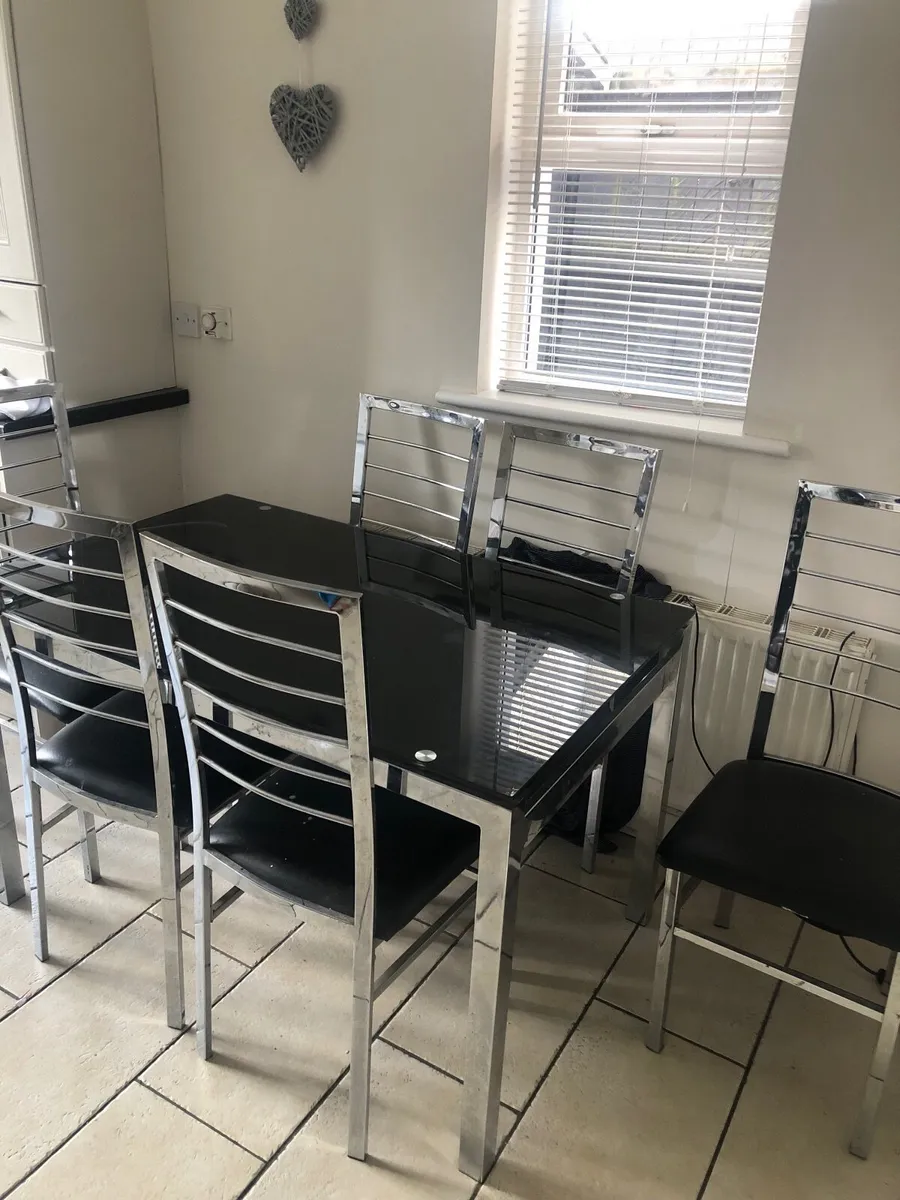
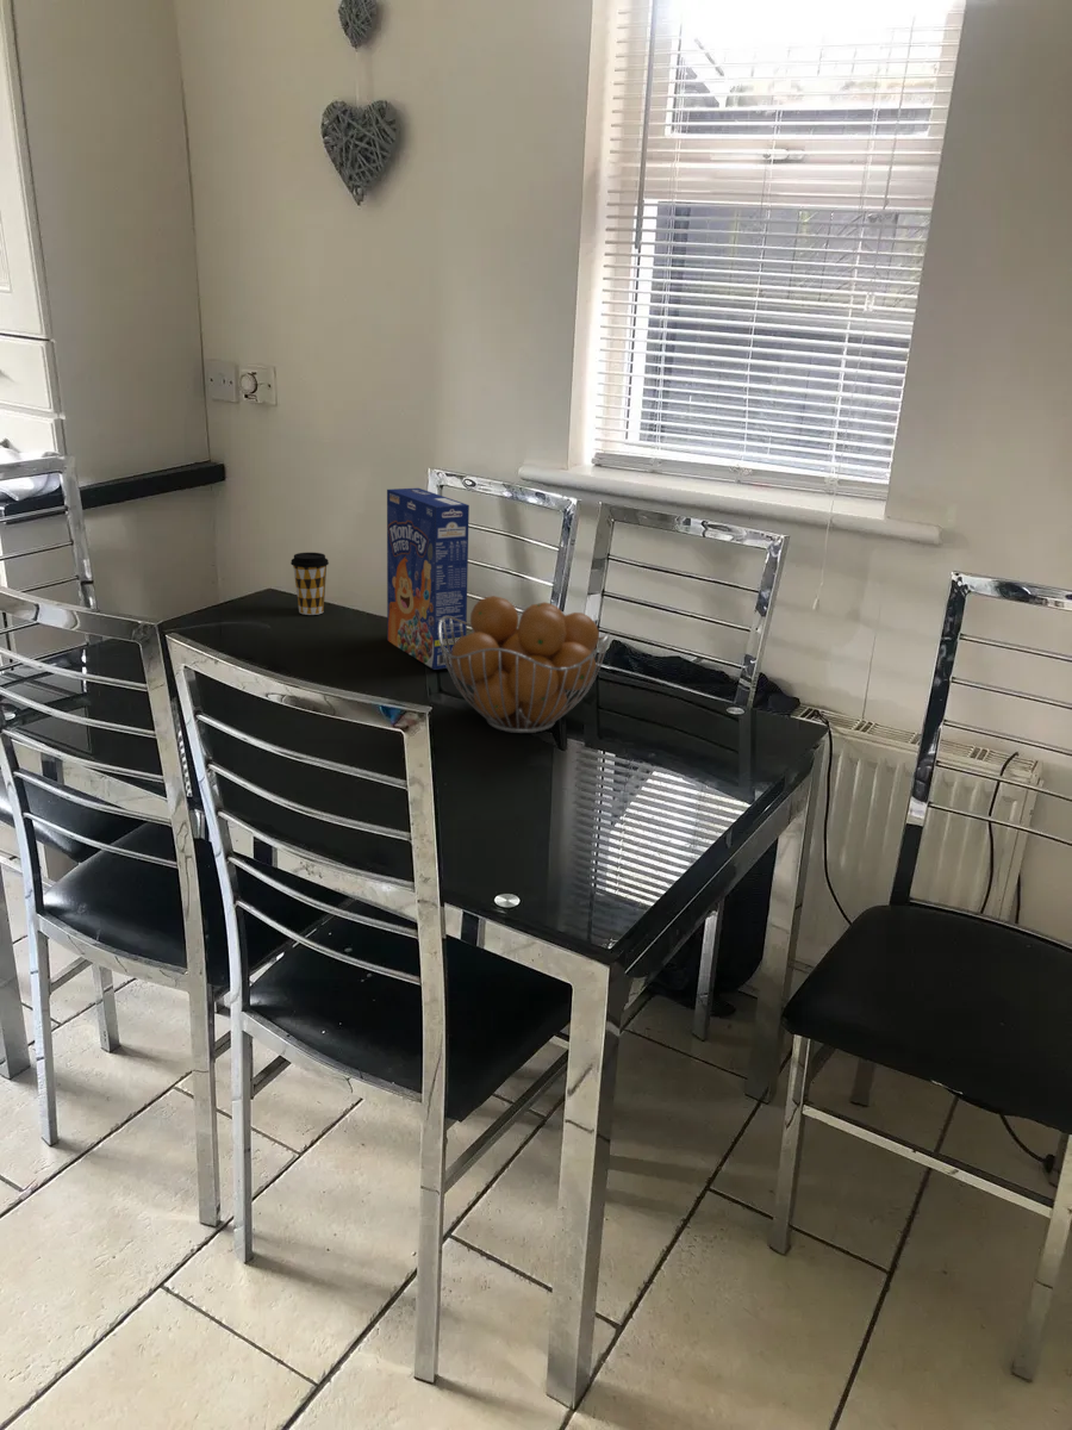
+ cereal box [386,487,470,671]
+ fruit basket [438,595,611,734]
+ coffee cup [289,552,330,616]
